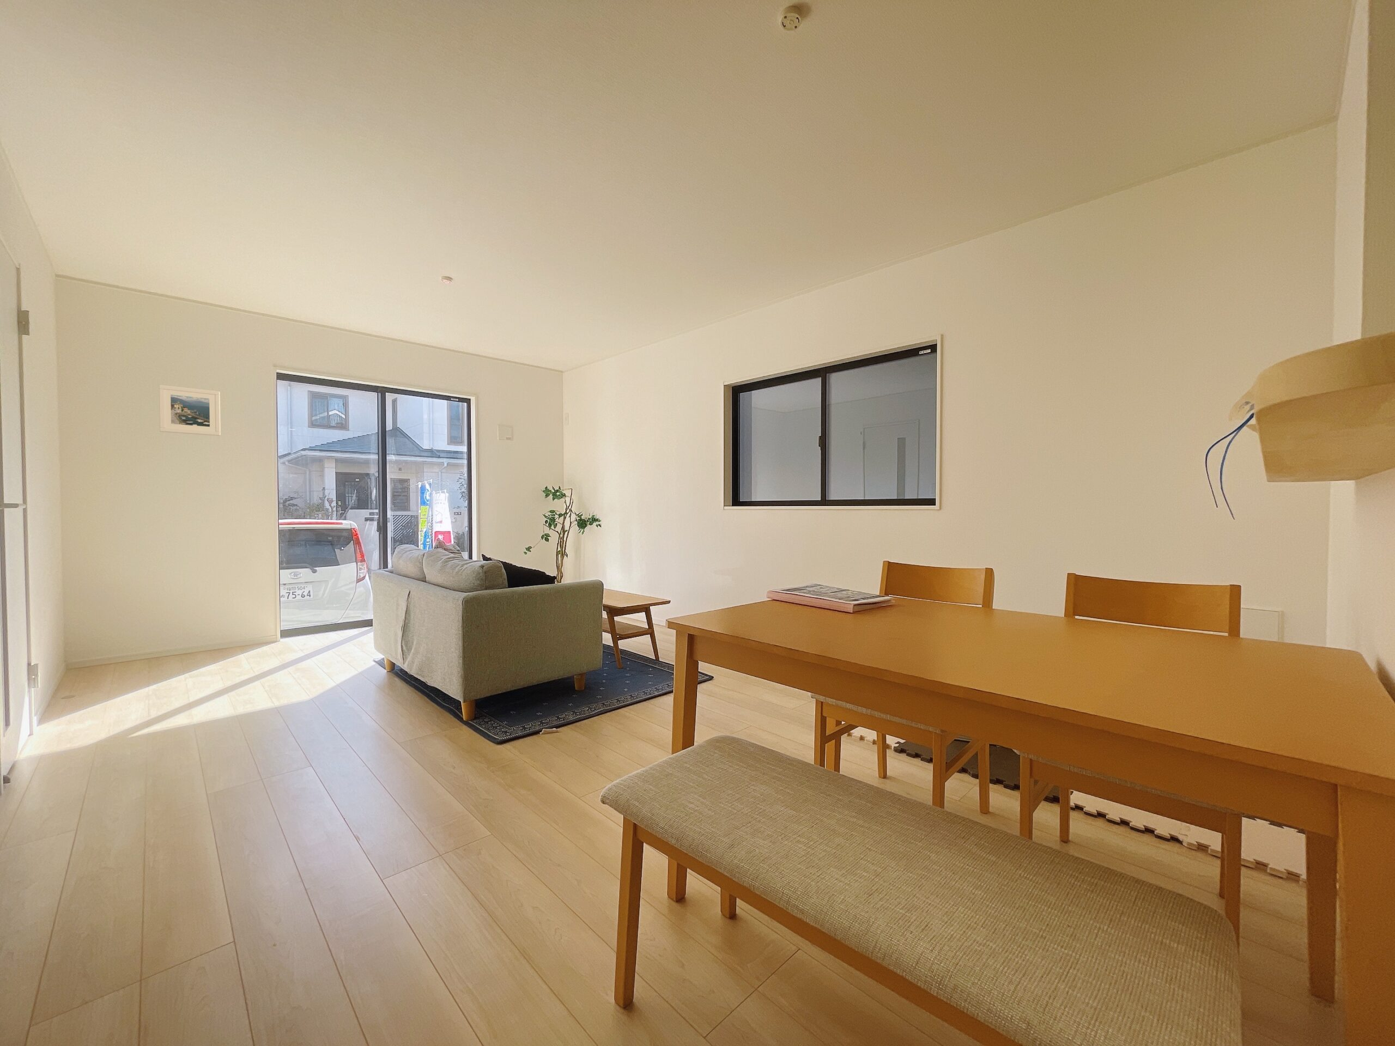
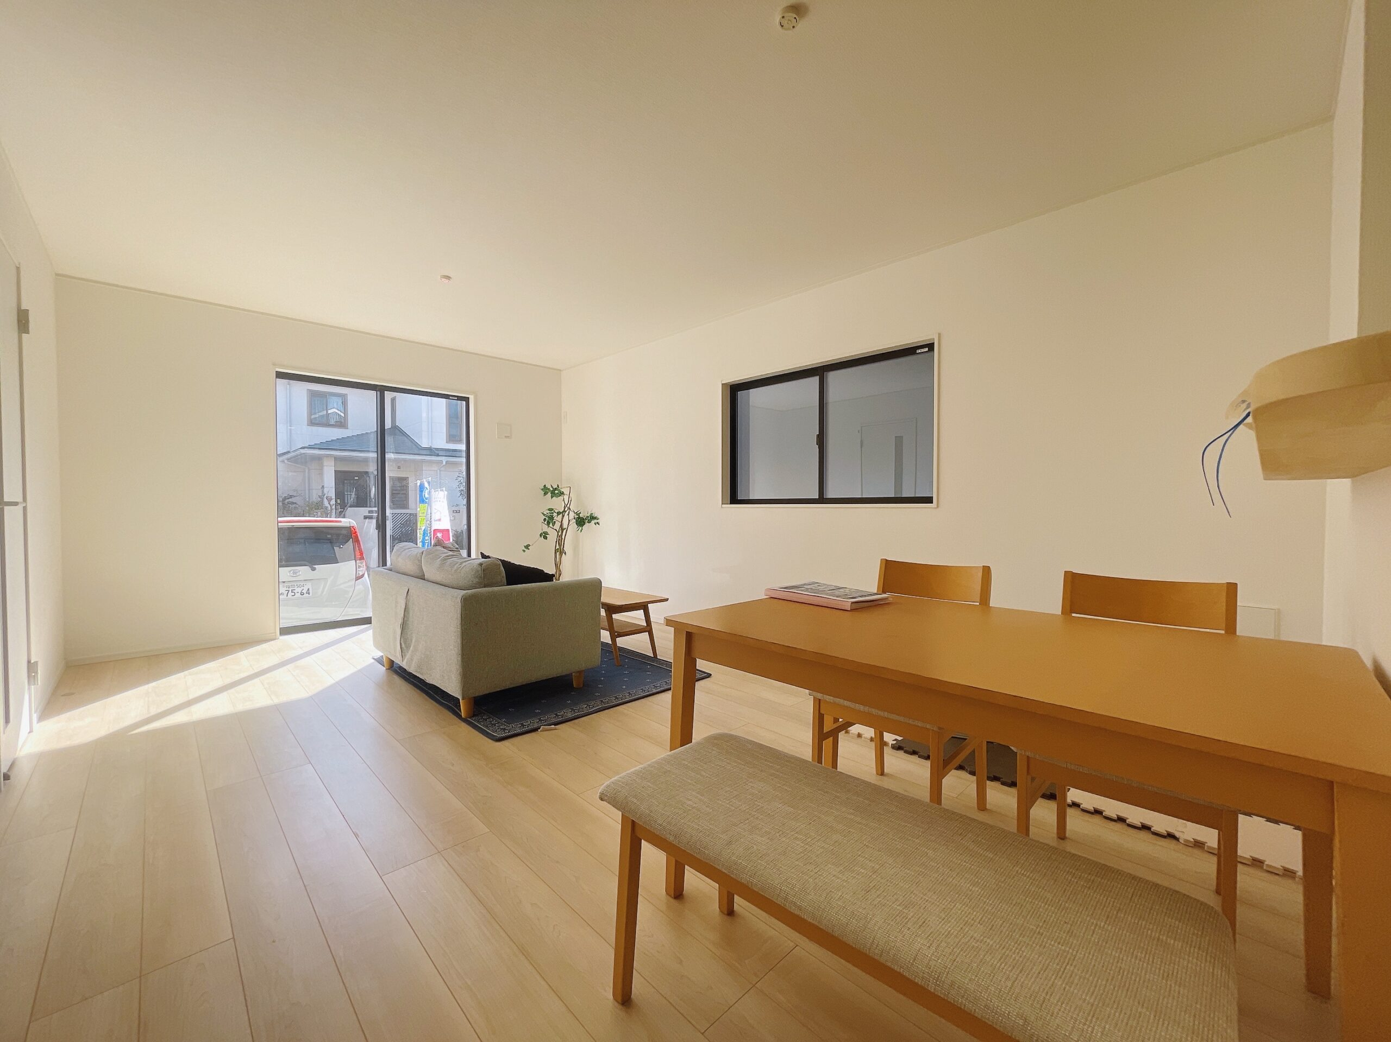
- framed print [158,385,221,436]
